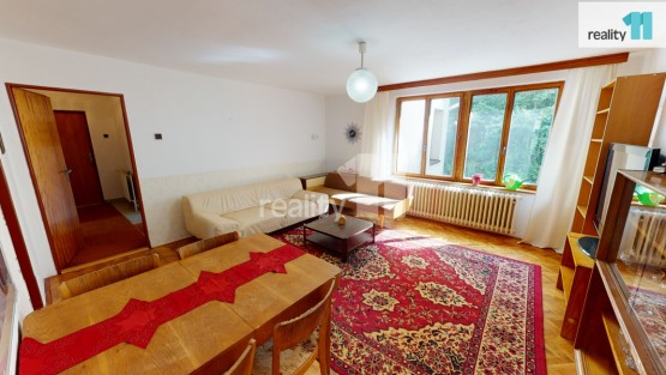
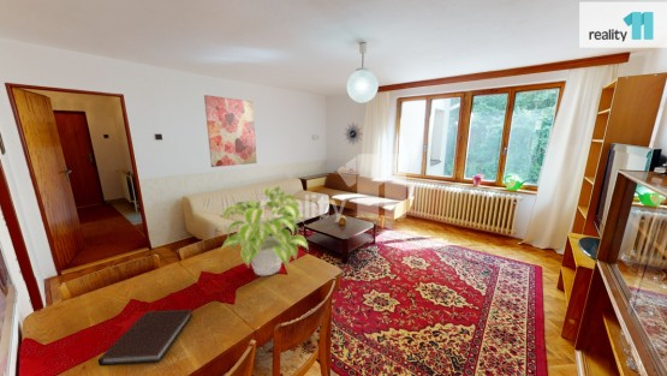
+ notebook [97,309,193,368]
+ plant [220,185,310,276]
+ wall art [203,94,258,168]
